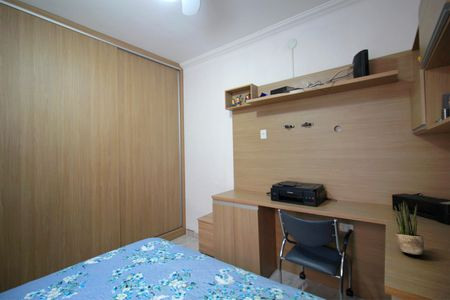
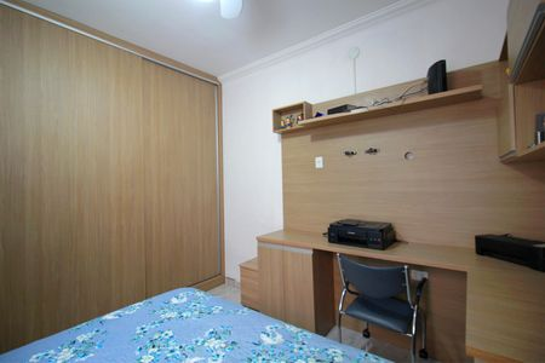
- potted plant [394,200,425,256]
